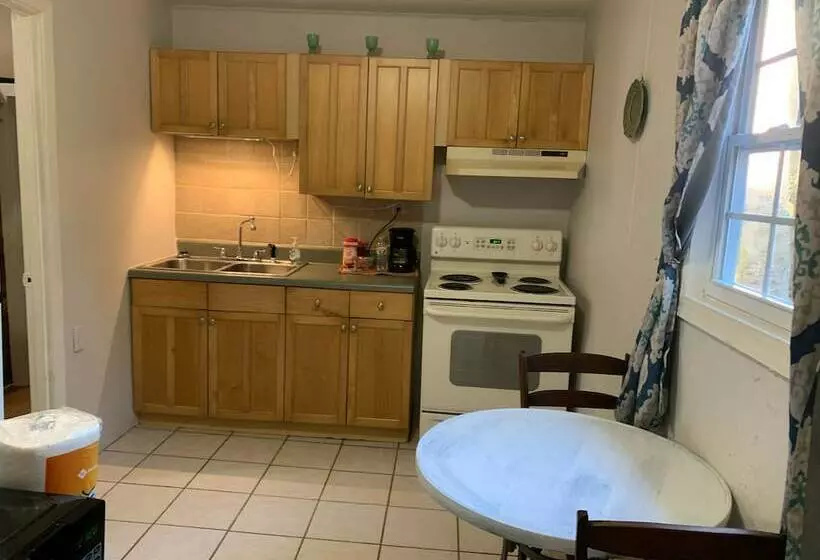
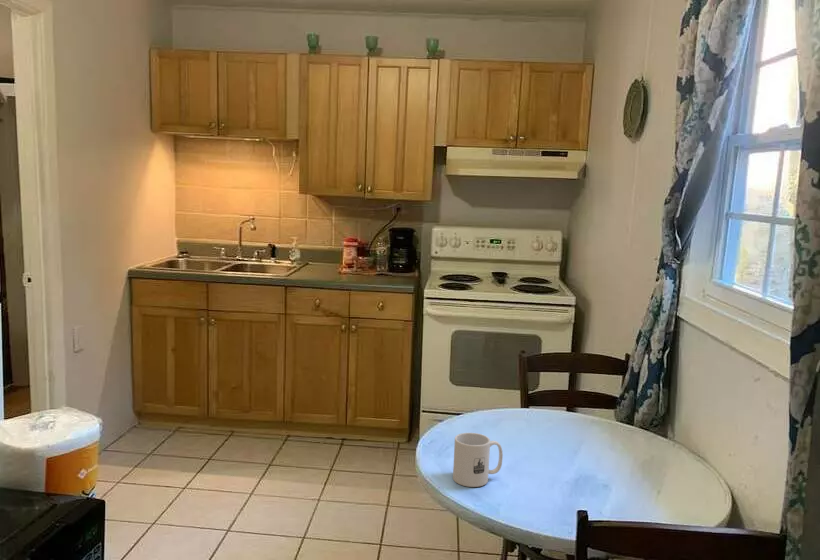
+ mug [452,432,504,488]
